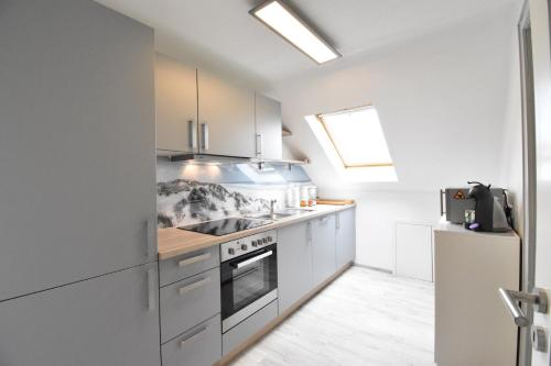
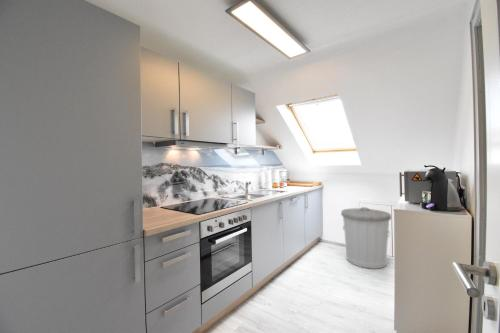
+ trash can [340,206,392,270]
